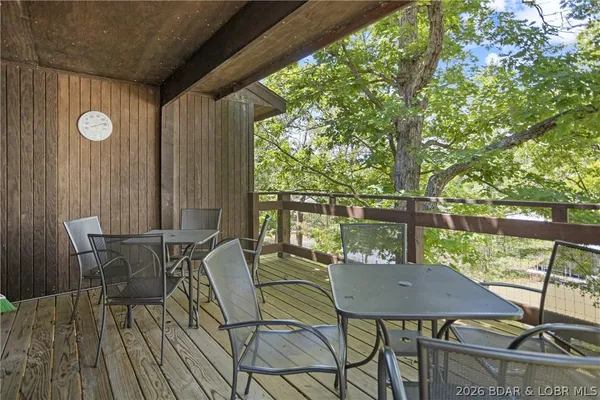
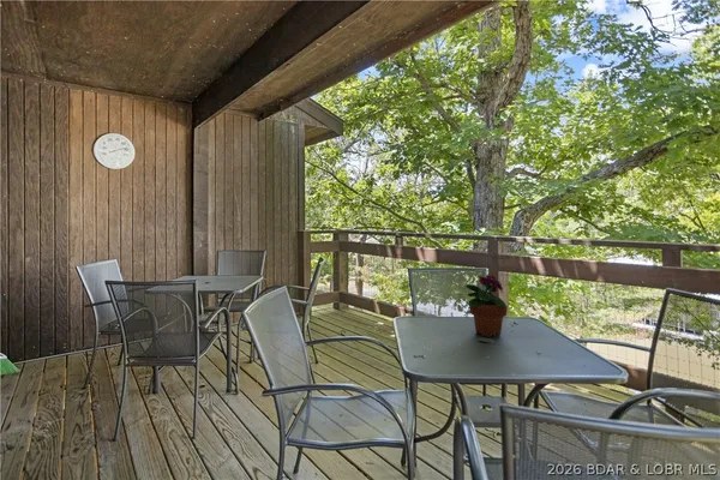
+ potted flower [466,274,509,338]
